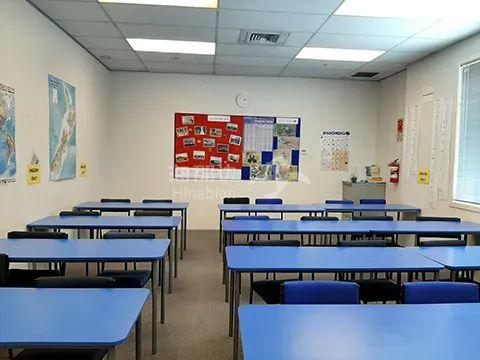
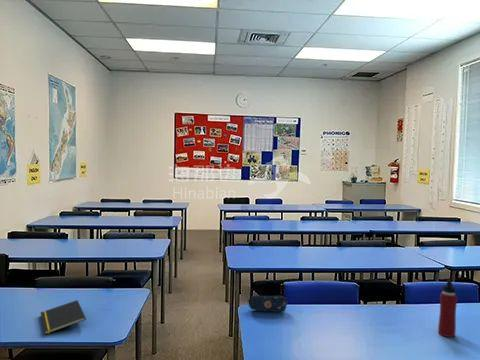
+ notepad [40,299,87,335]
+ pencil case [247,294,288,313]
+ water bottle [437,277,458,338]
